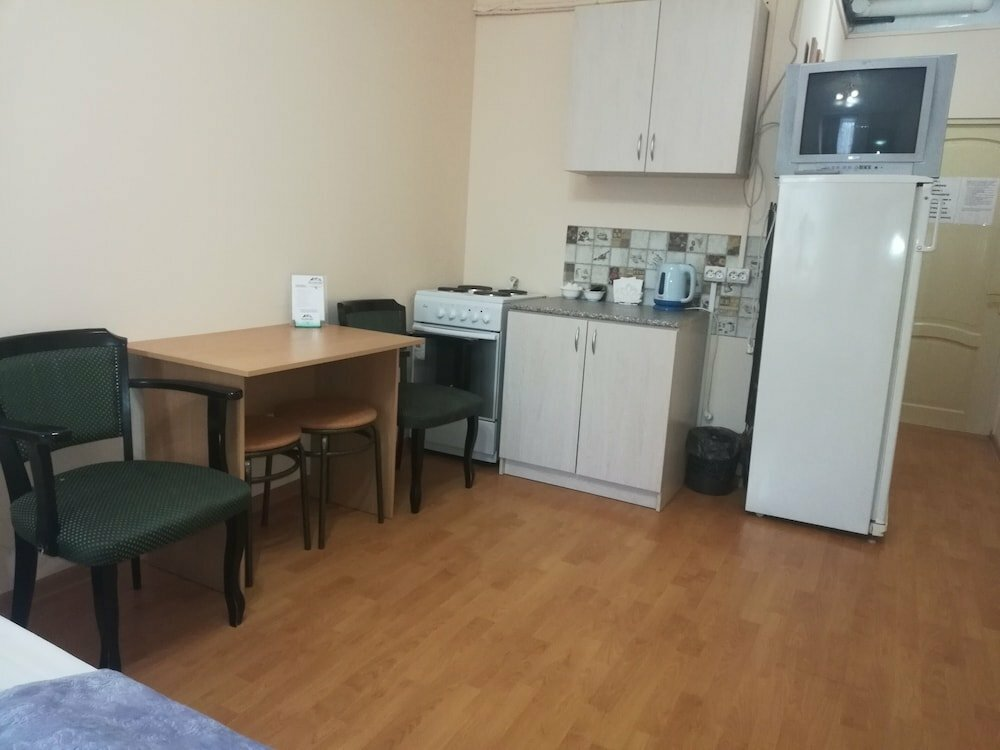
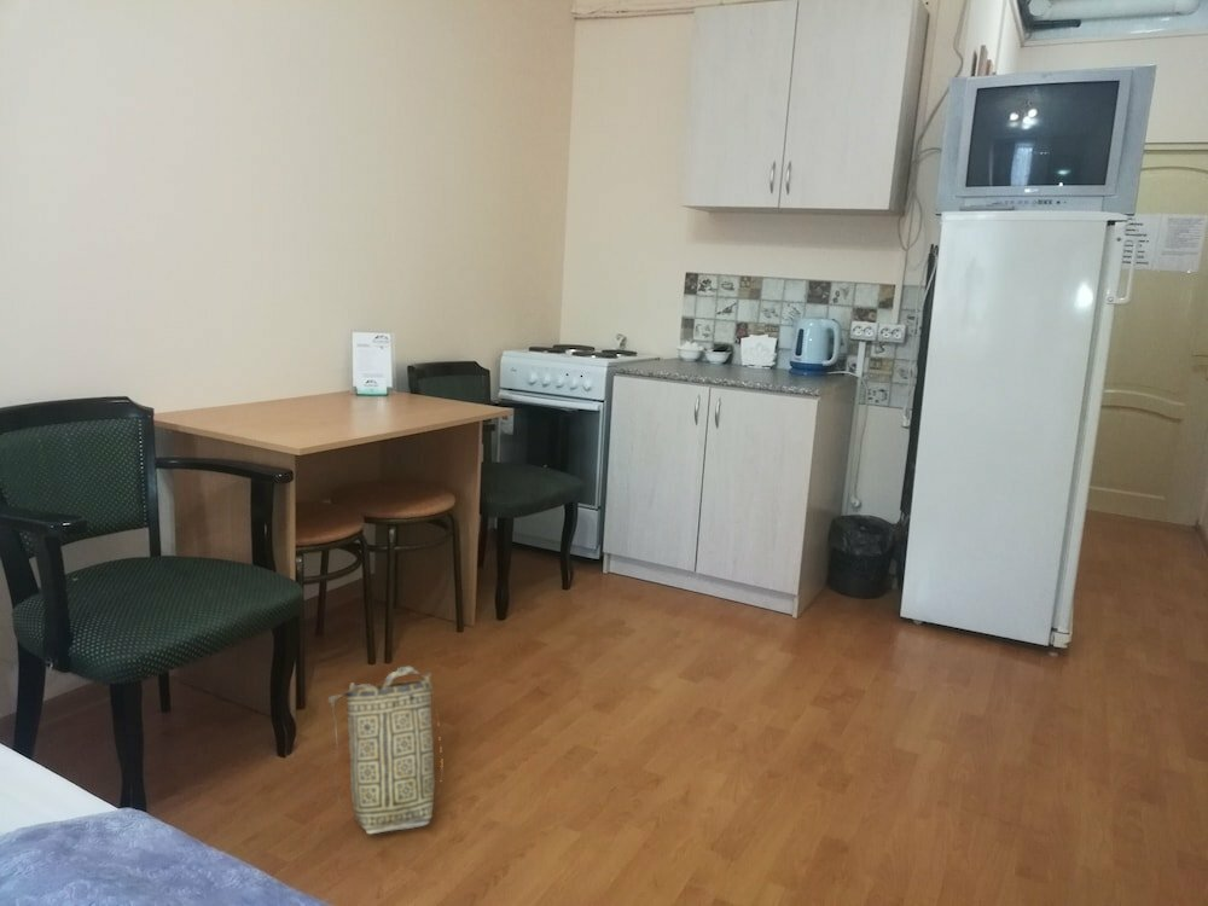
+ basket [327,666,443,835]
